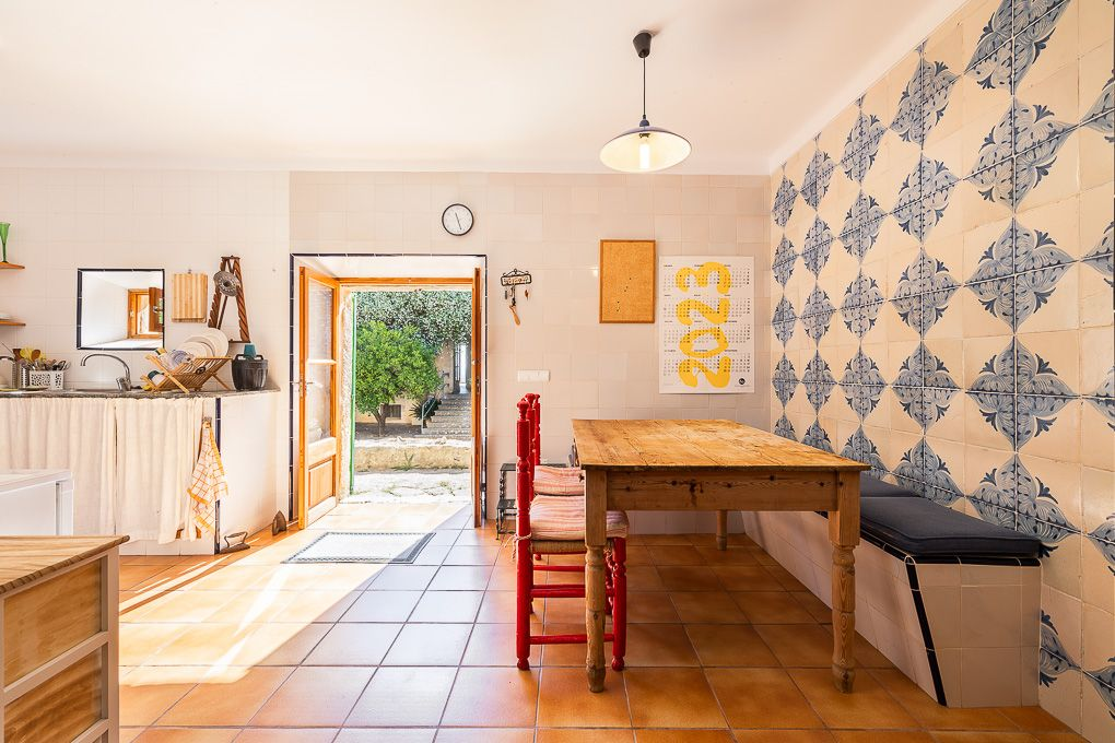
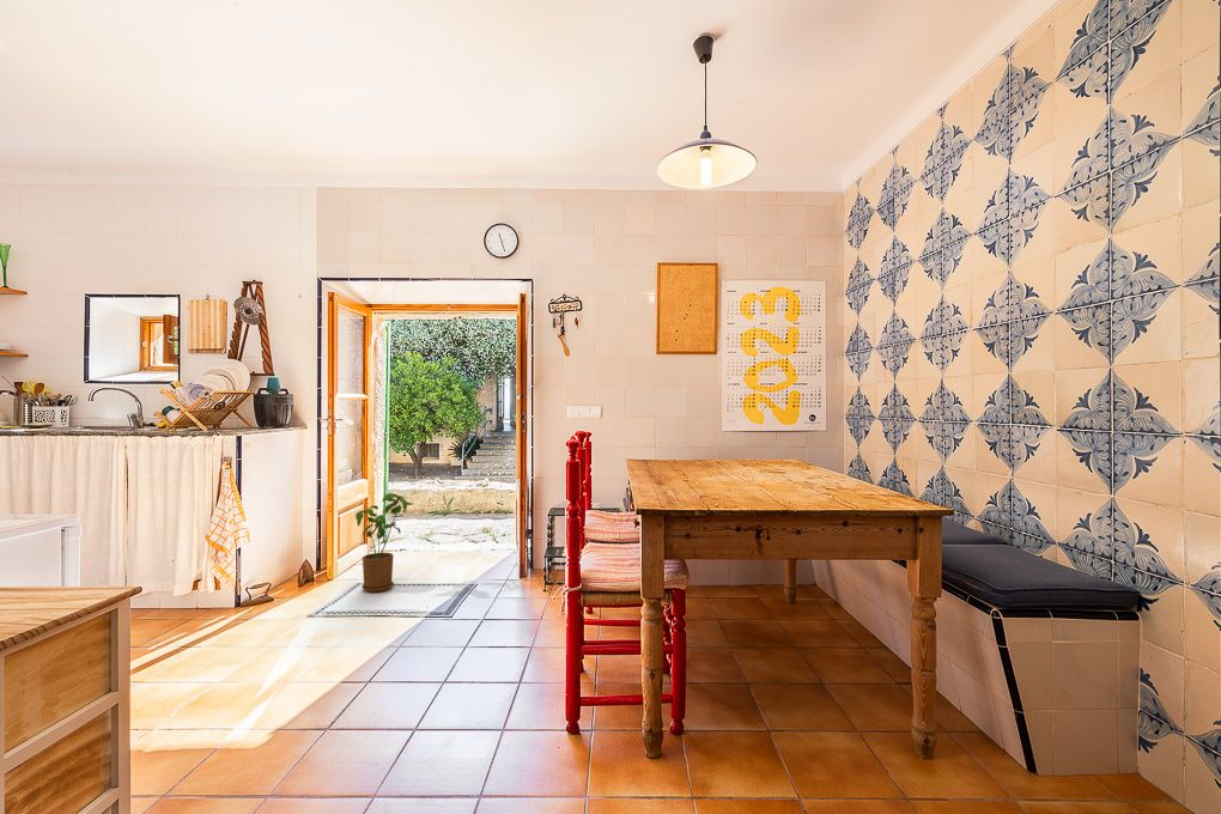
+ house plant [354,492,413,594]
